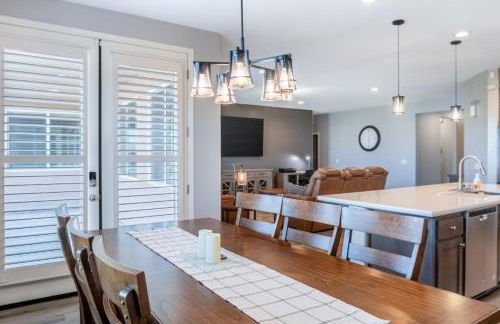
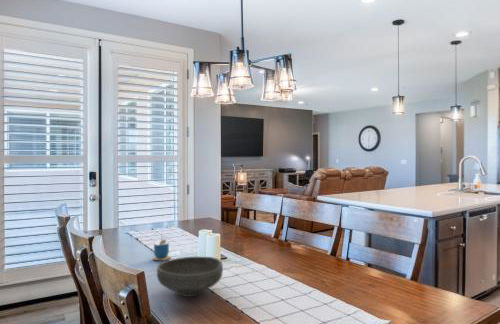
+ cup [151,233,172,261]
+ bowl [156,256,224,297]
